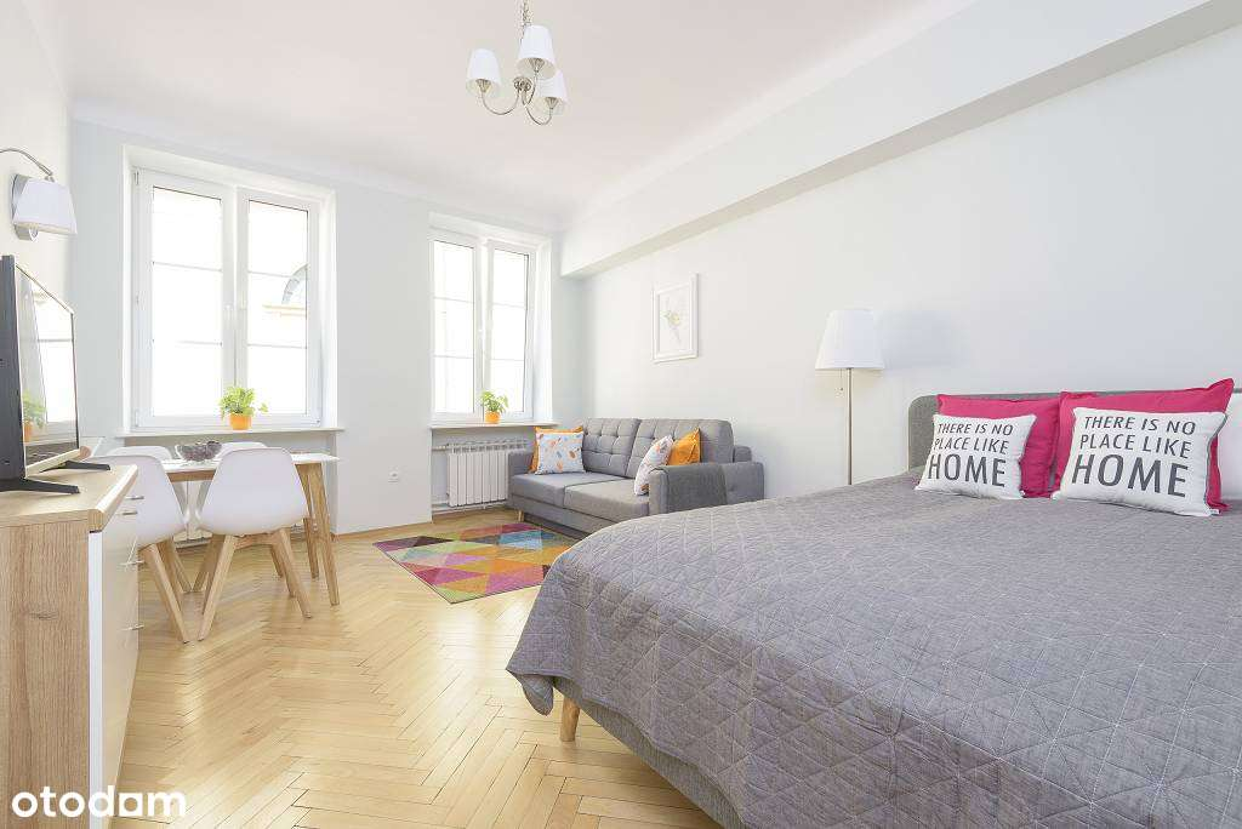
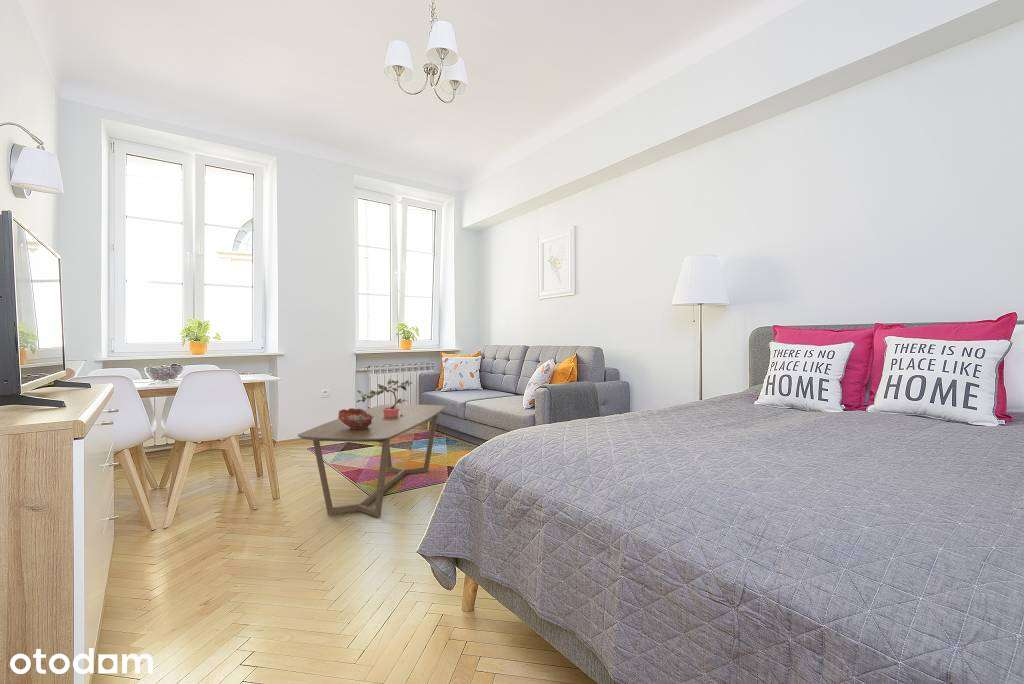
+ potted plant [356,378,413,418]
+ ceramic bowl [337,407,372,429]
+ coffee table [297,403,447,518]
